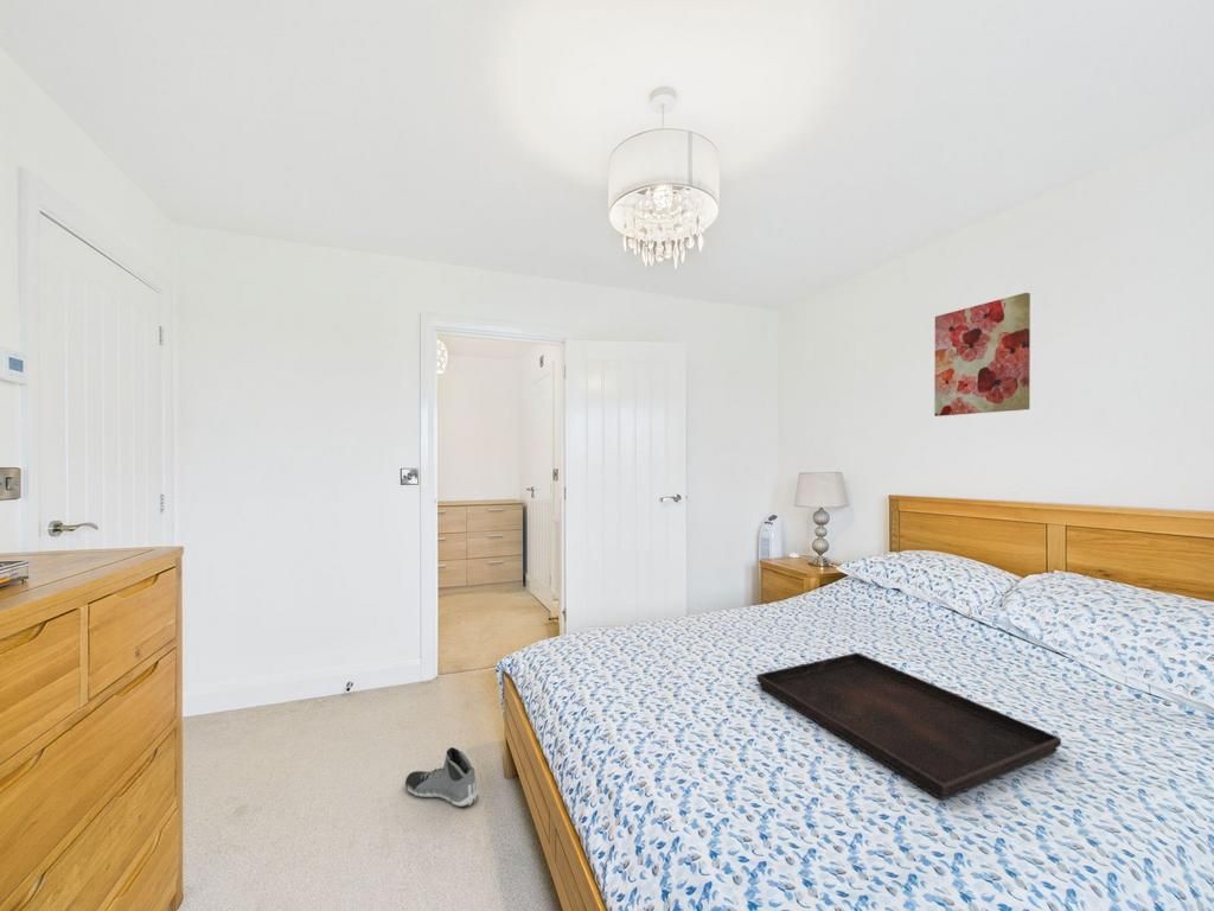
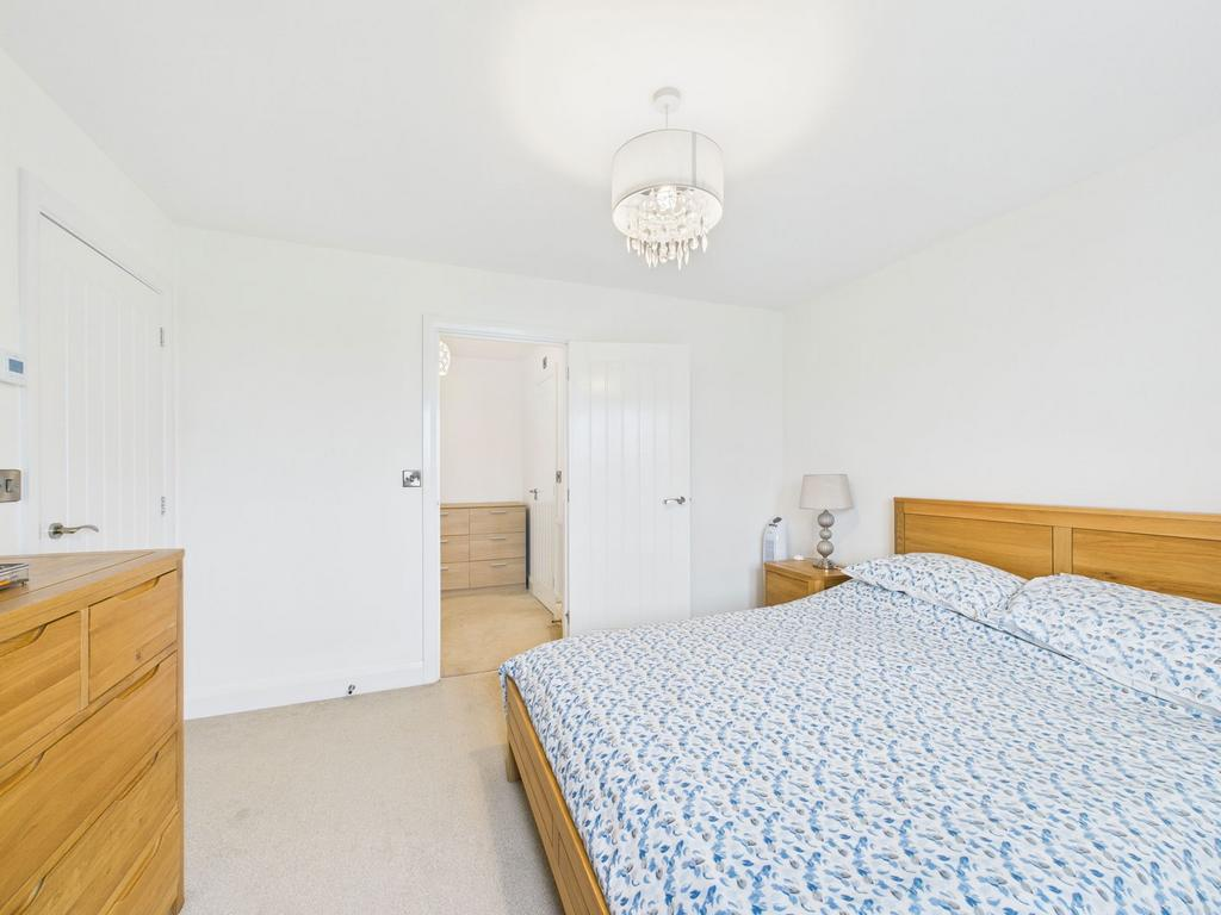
- sneaker [404,746,480,808]
- wall art [933,292,1031,418]
- serving tray [755,651,1062,801]
